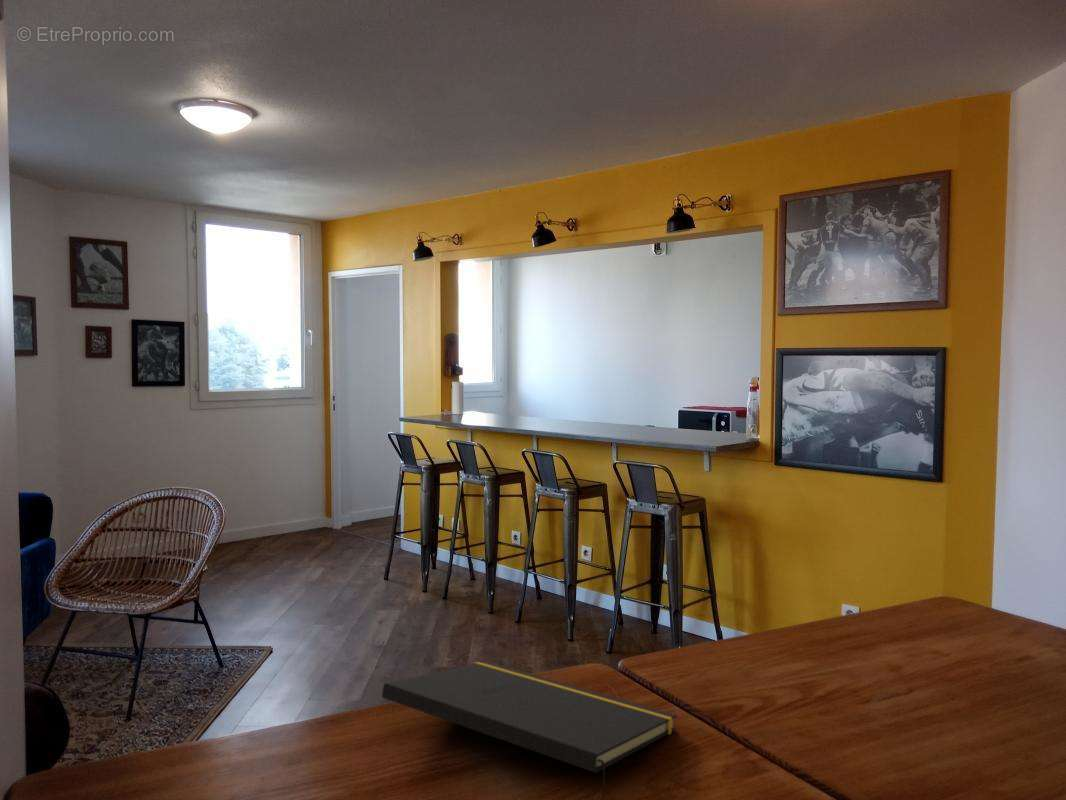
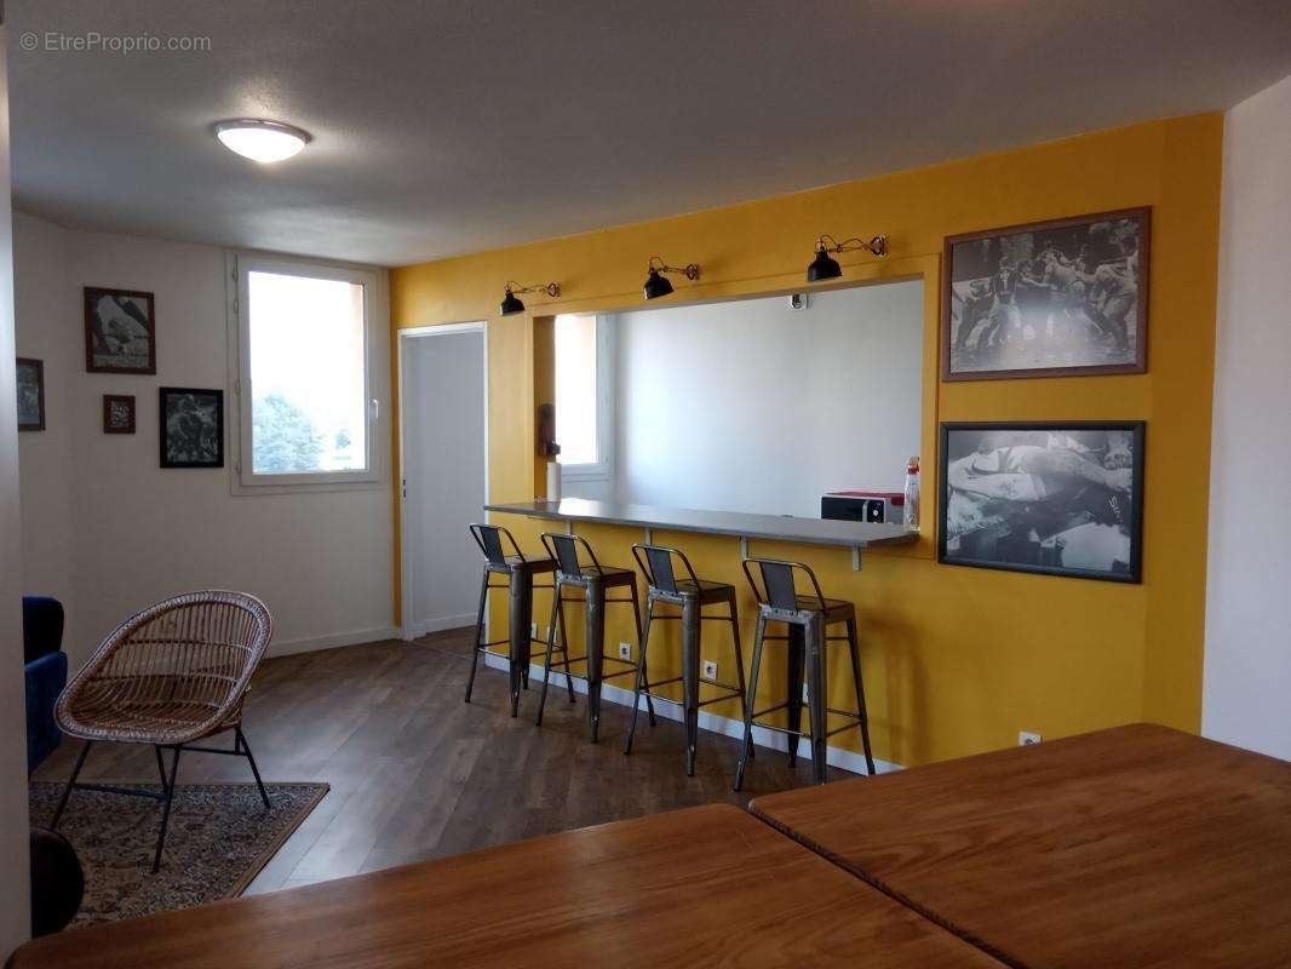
- notepad [381,660,678,800]
